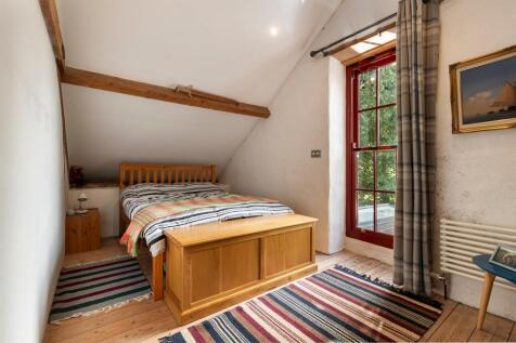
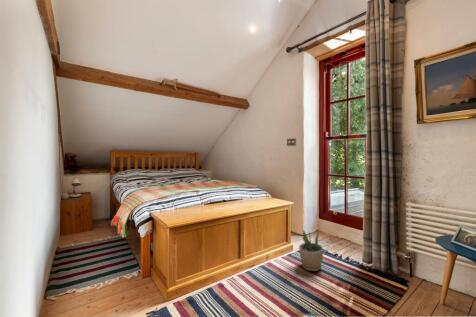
+ potted plant [298,226,324,272]
